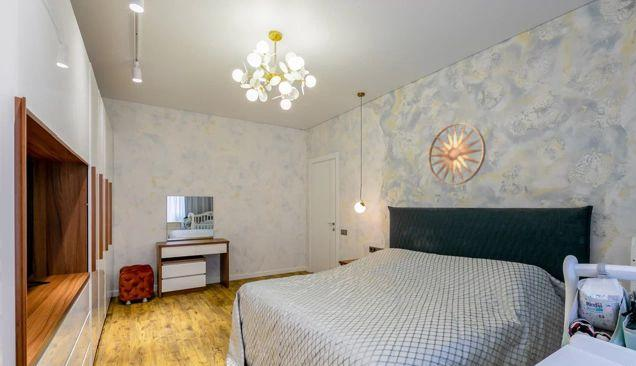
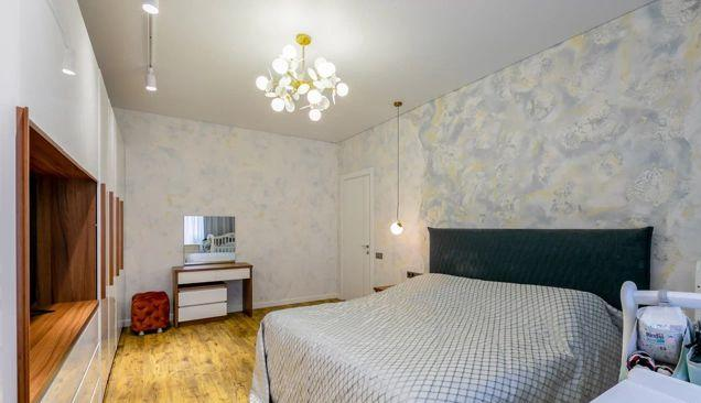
- wall art [427,122,487,186]
